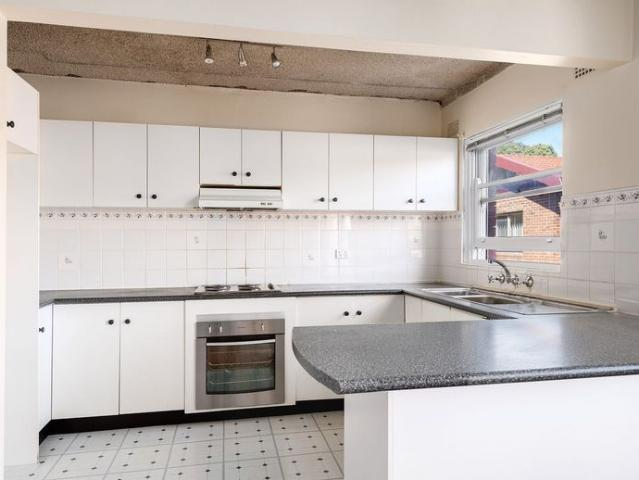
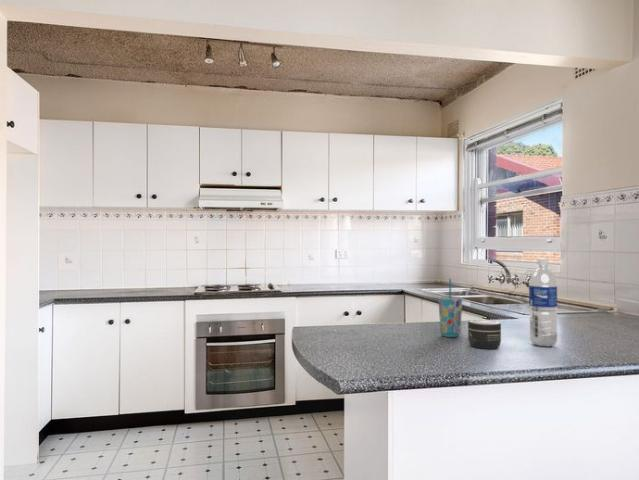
+ jar [467,319,502,350]
+ cup [437,278,463,338]
+ water bottle [528,258,558,347]
